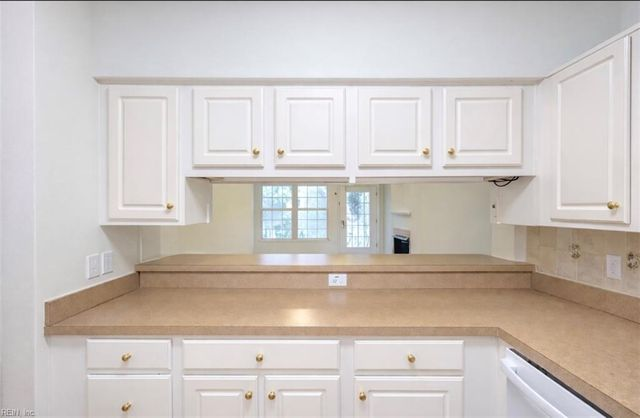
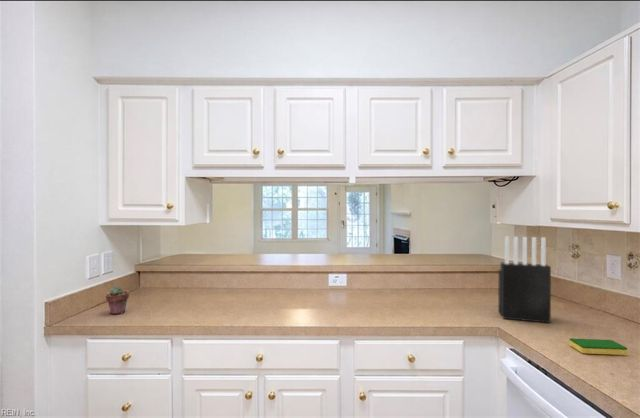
+ potted succulent [105,285,130,315]
+ dish sponge [569,337,628,356]
+ knife block [497,236,552,324]
